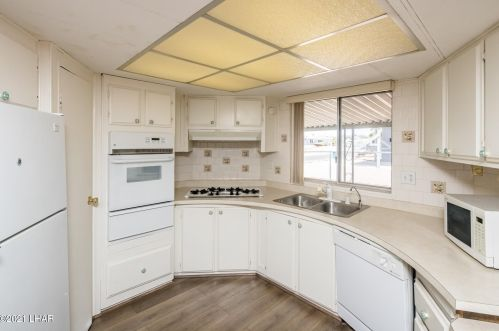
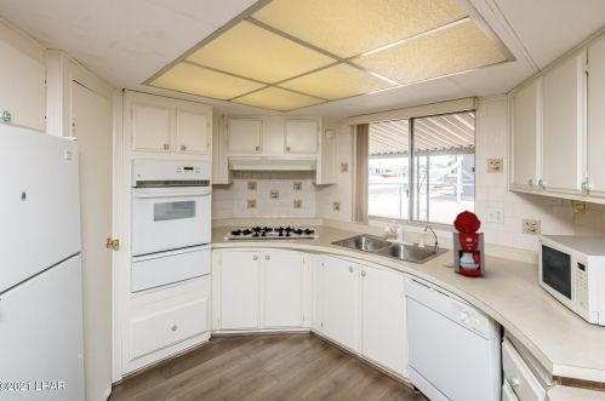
+ coffee maker [443,210,486,276]
